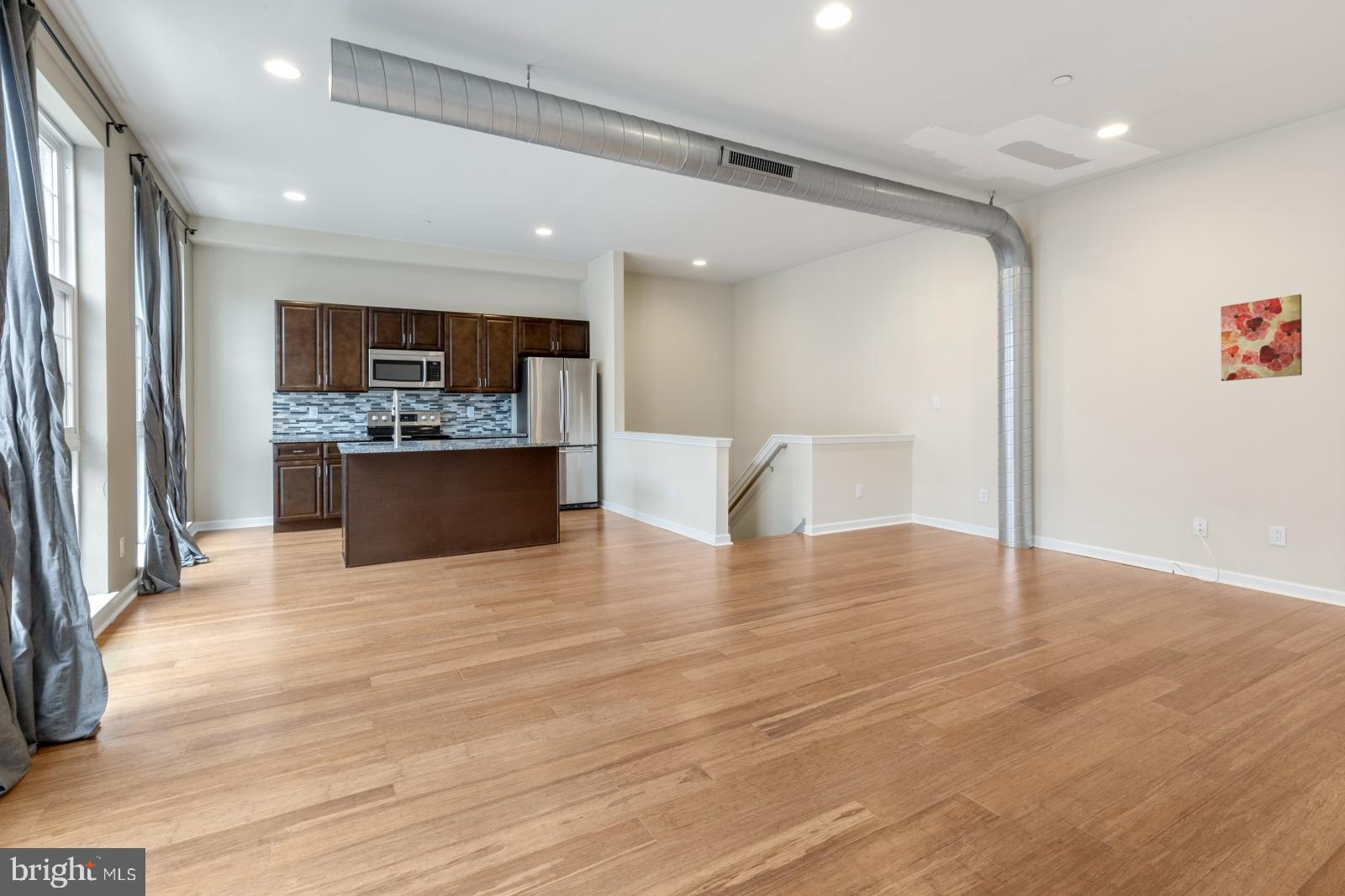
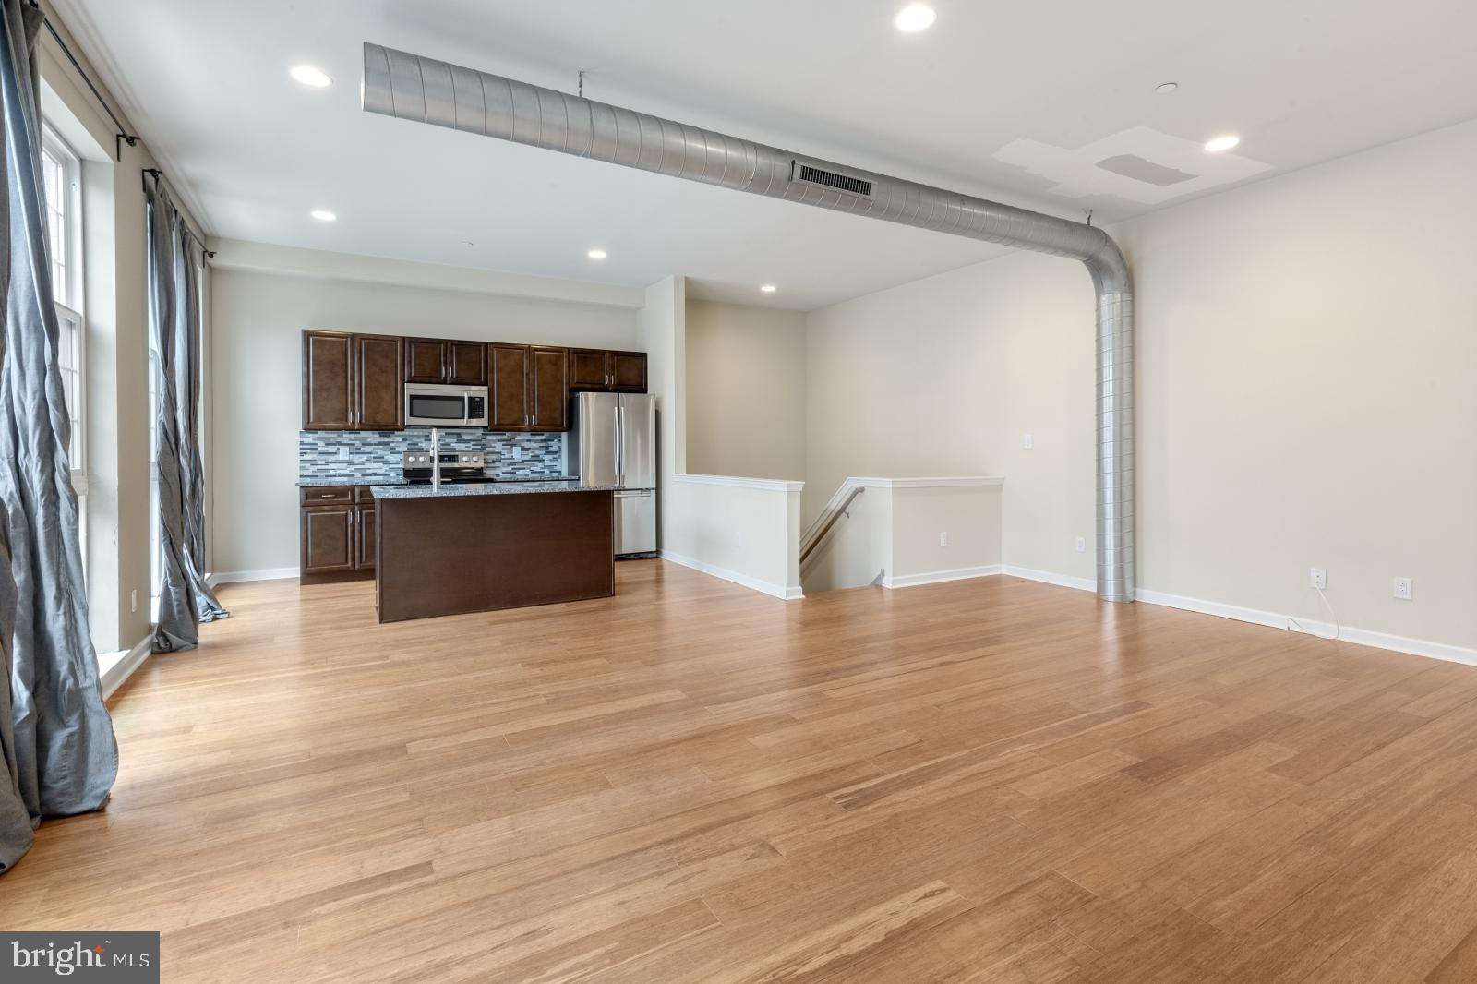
- wall art [1220,293,1303,382]
